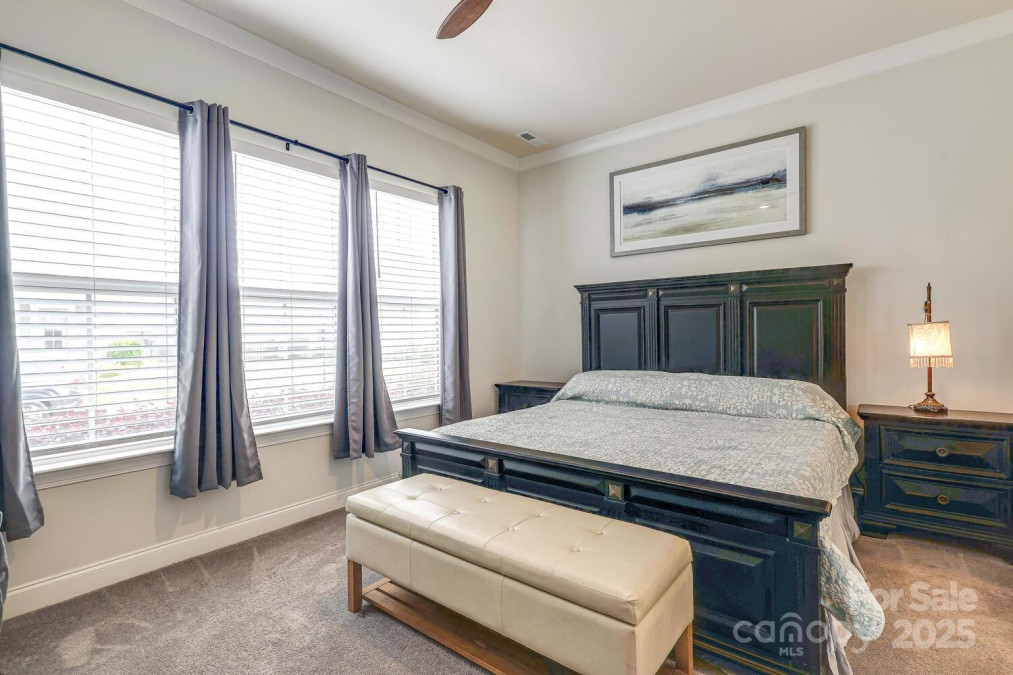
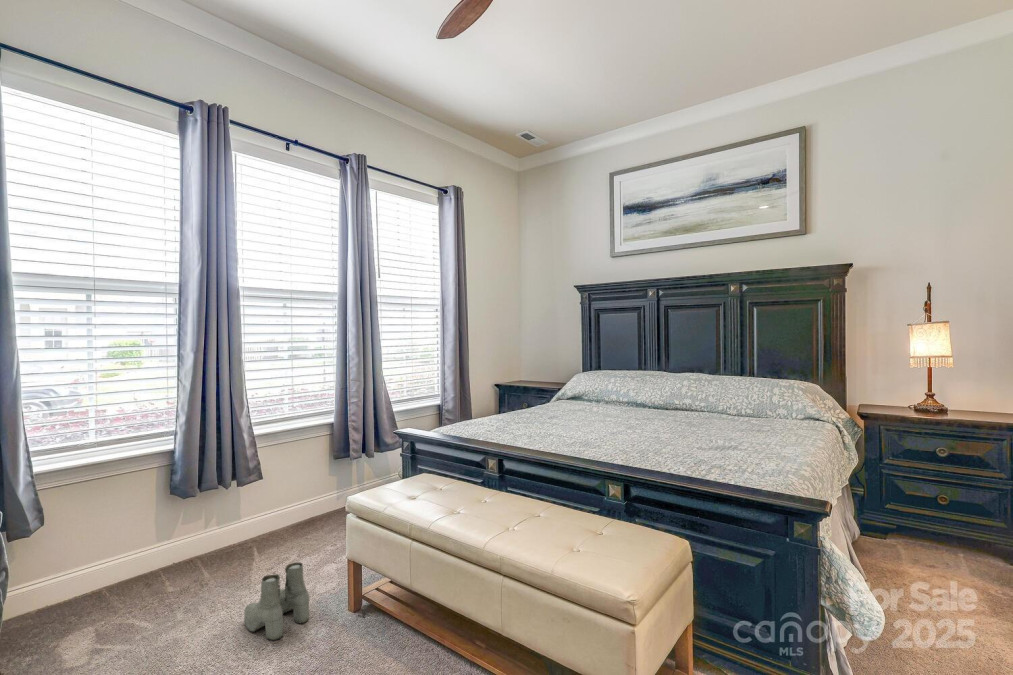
+ boots [243,561,311,641]
